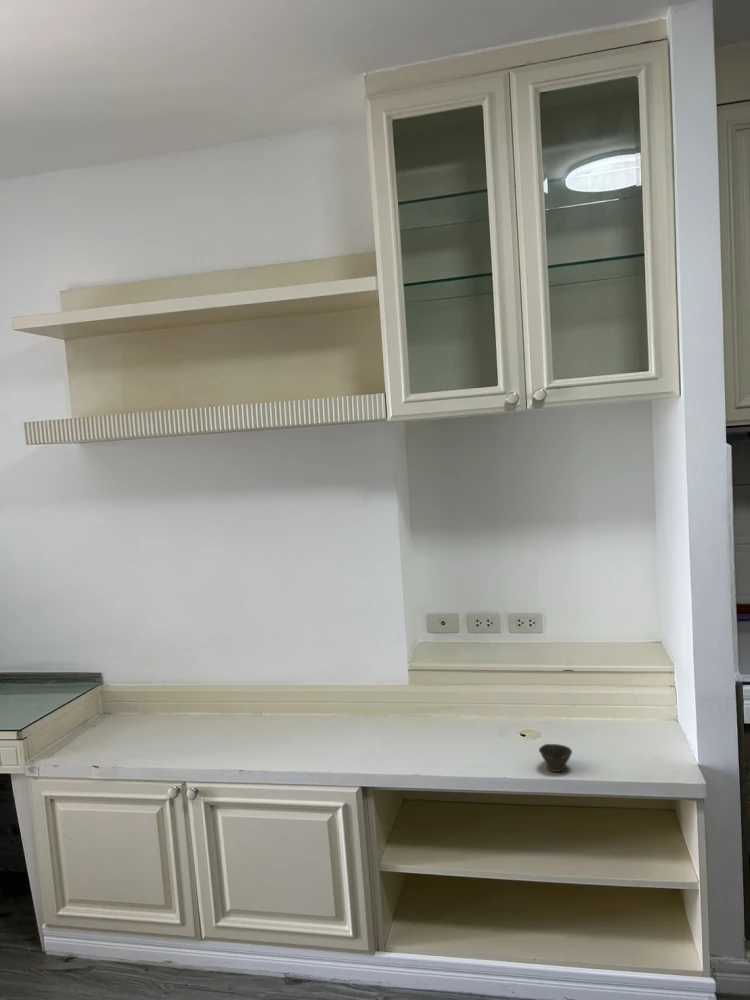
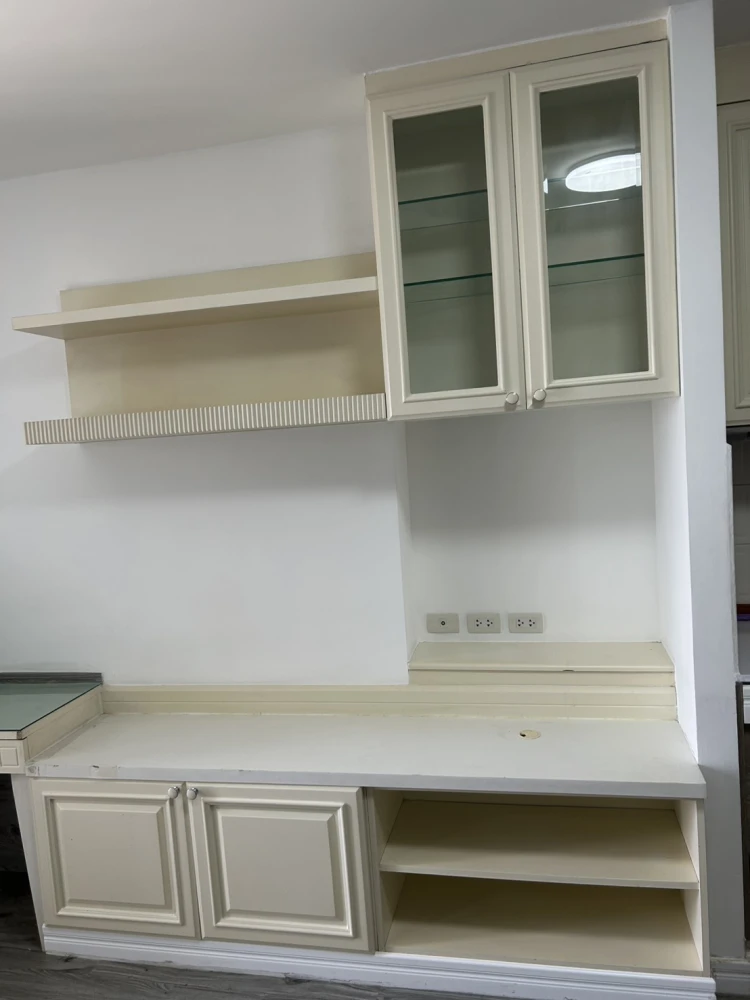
- cup [538,743,573,773]
